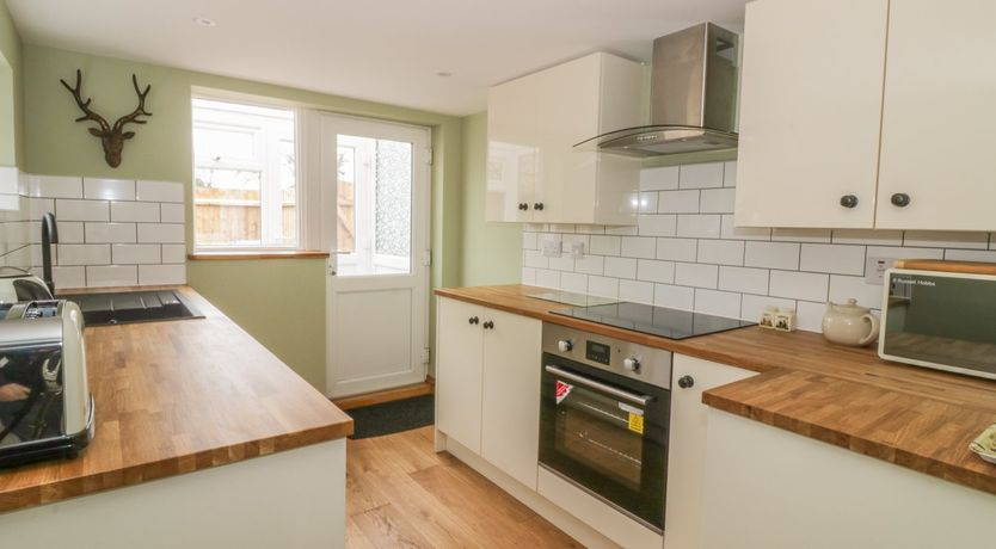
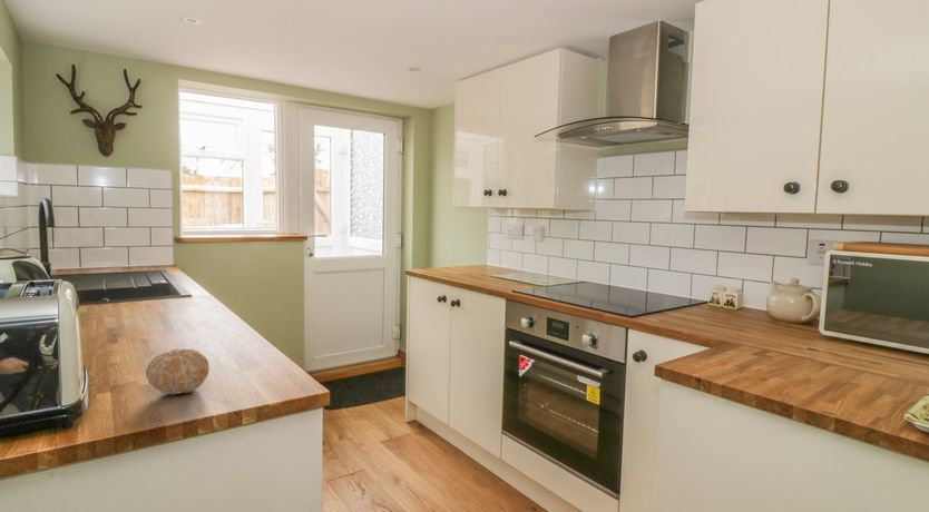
+ fruit [145,348,211,396]
